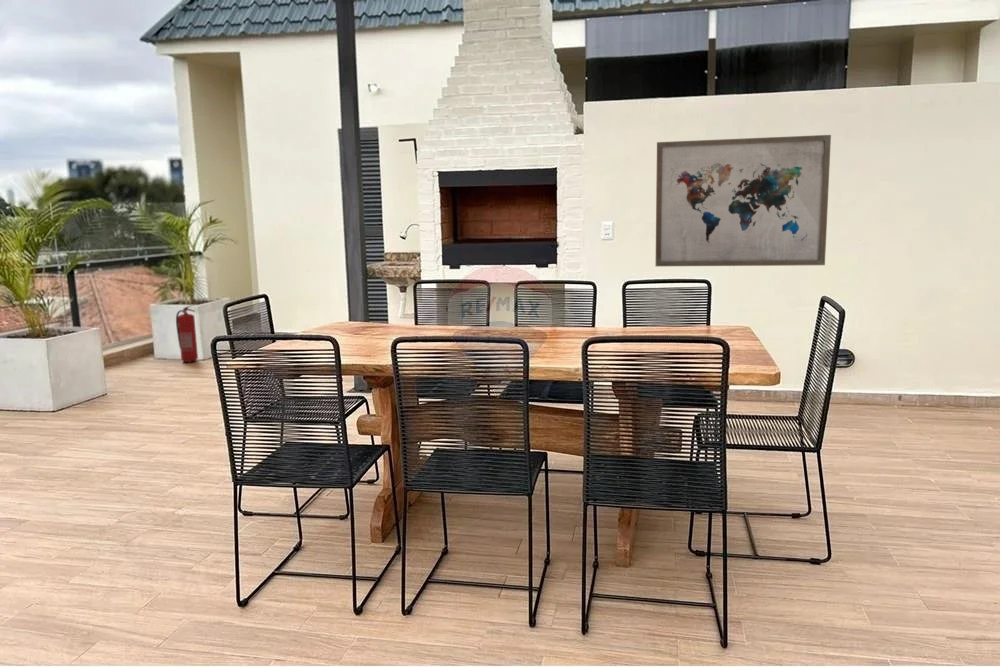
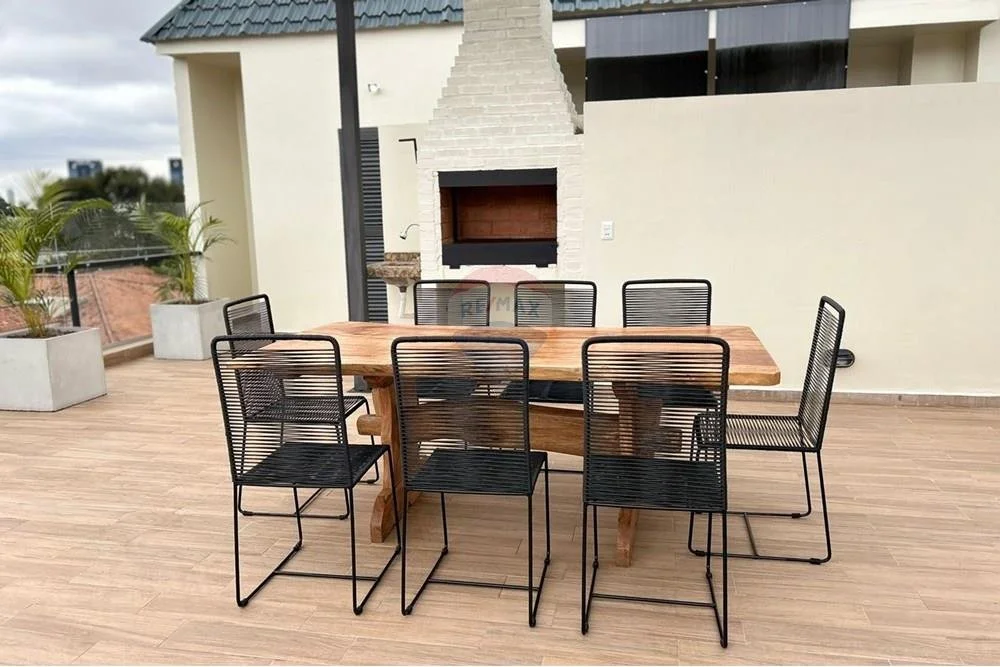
- fire extinguisher [175,304,199,363]
- wall art [655,134,832,267]
